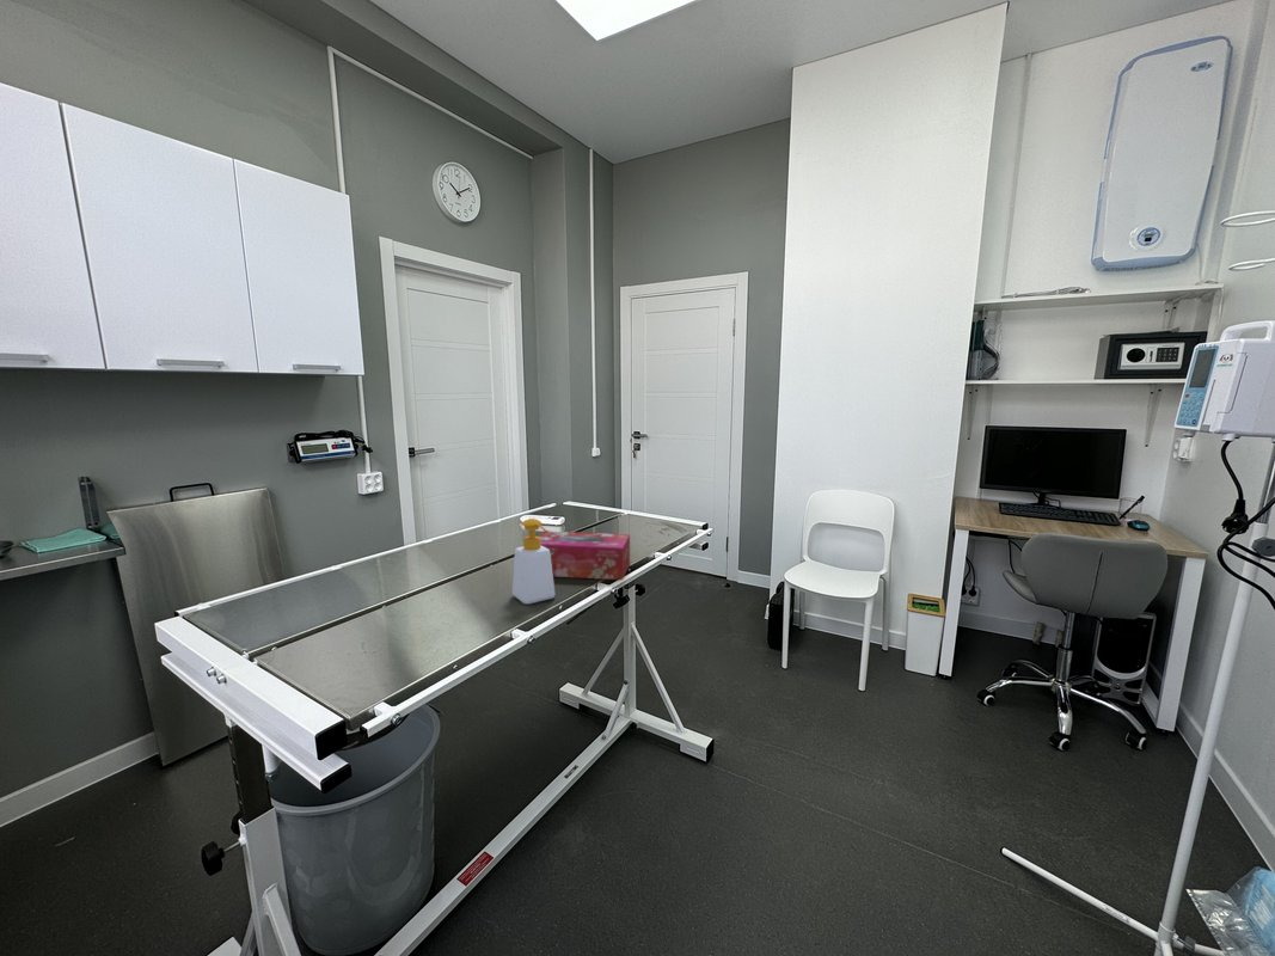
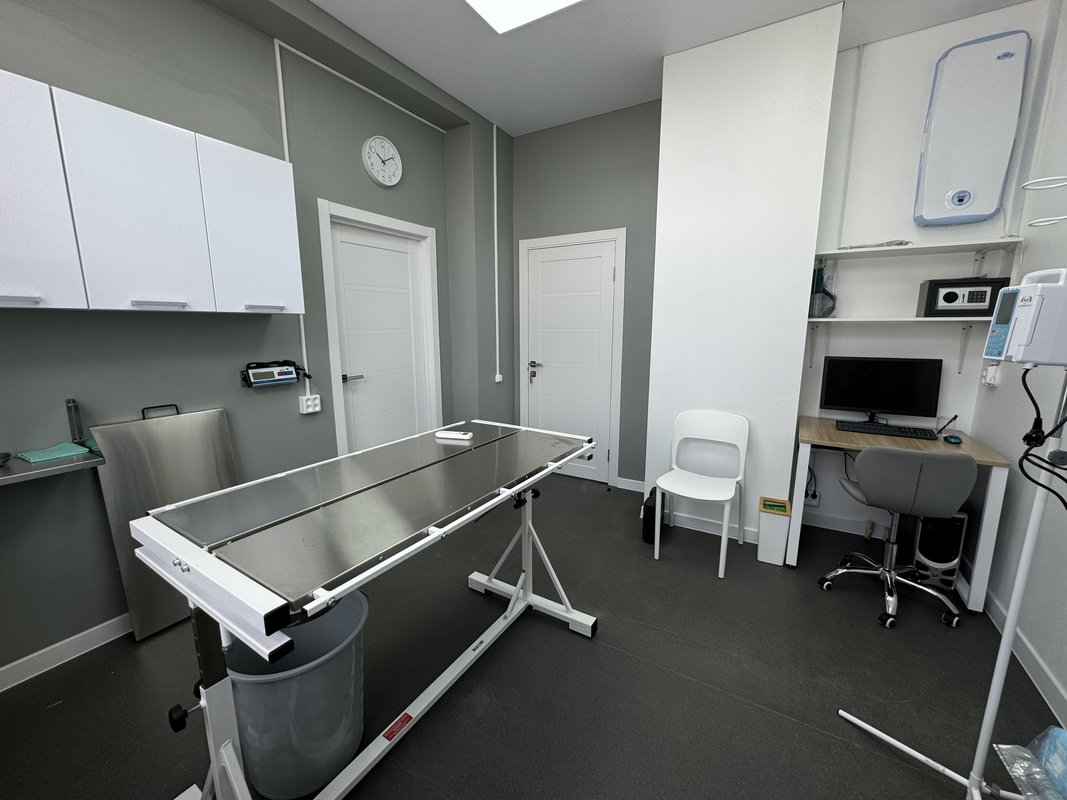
- tissue box [537,531,631,581]
- soap bottle [511,517,557,605]
